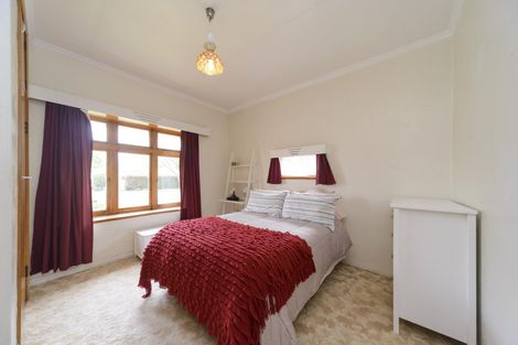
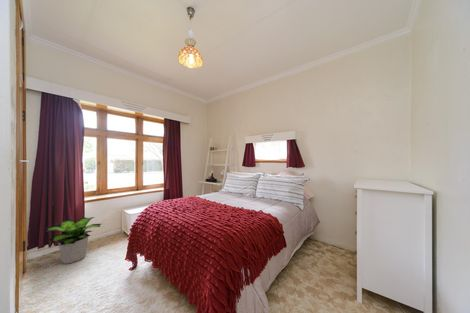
+ potted plant [45,216,102,265]
